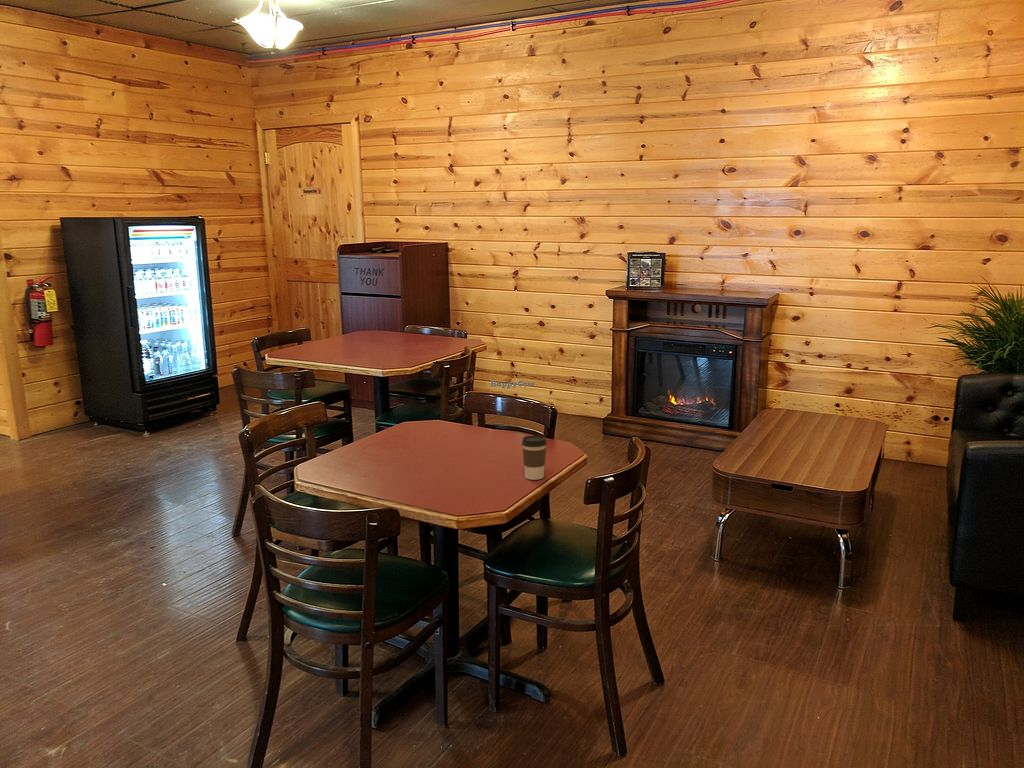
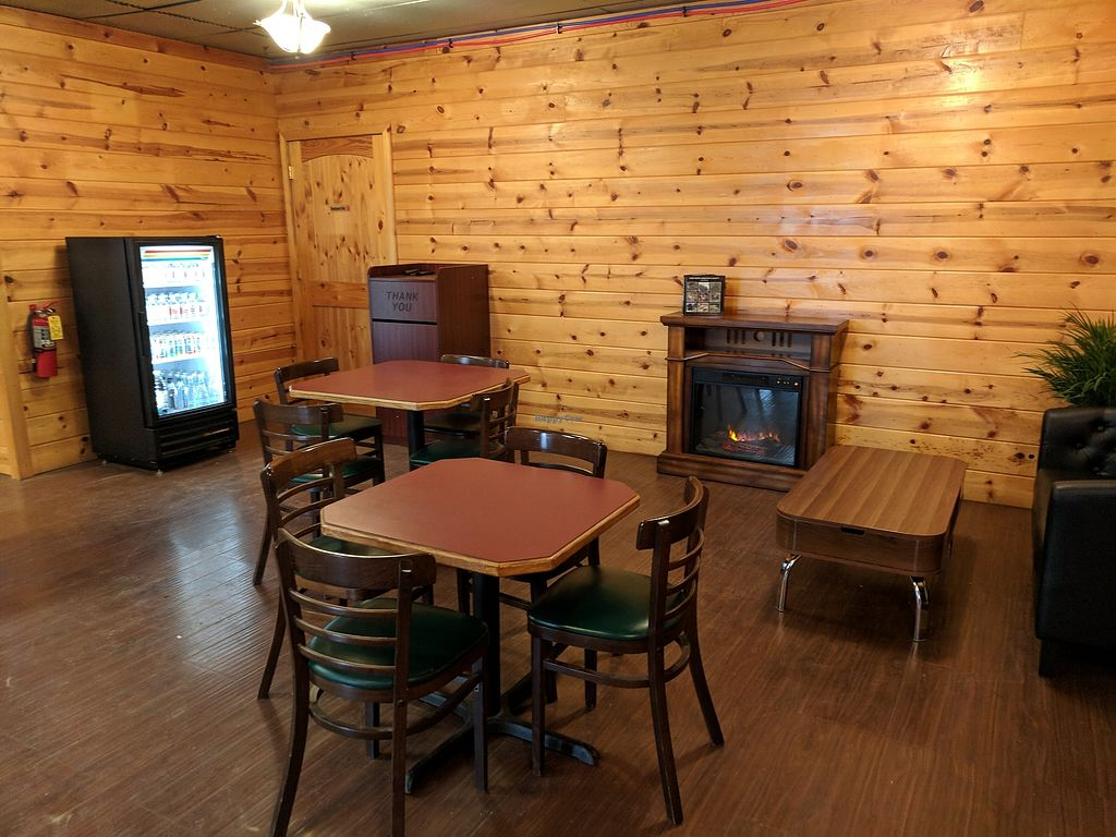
- coffee cup [521,435,548,481]
